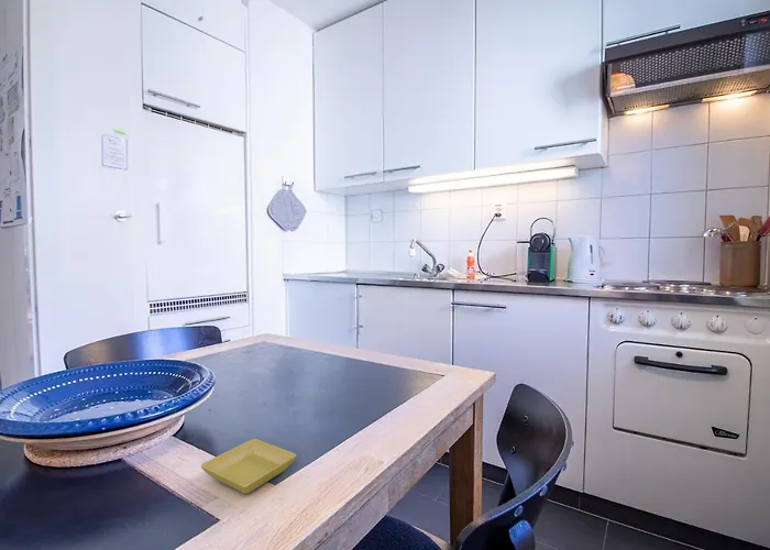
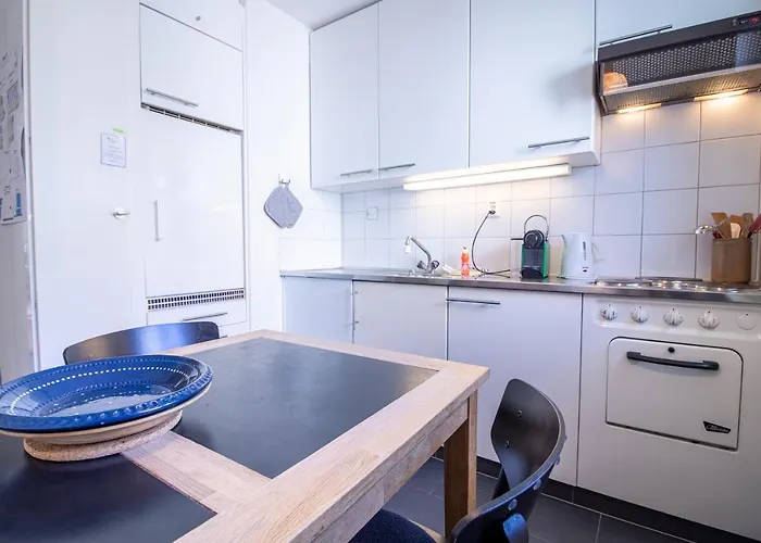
- saucer [200,438,297,495]
